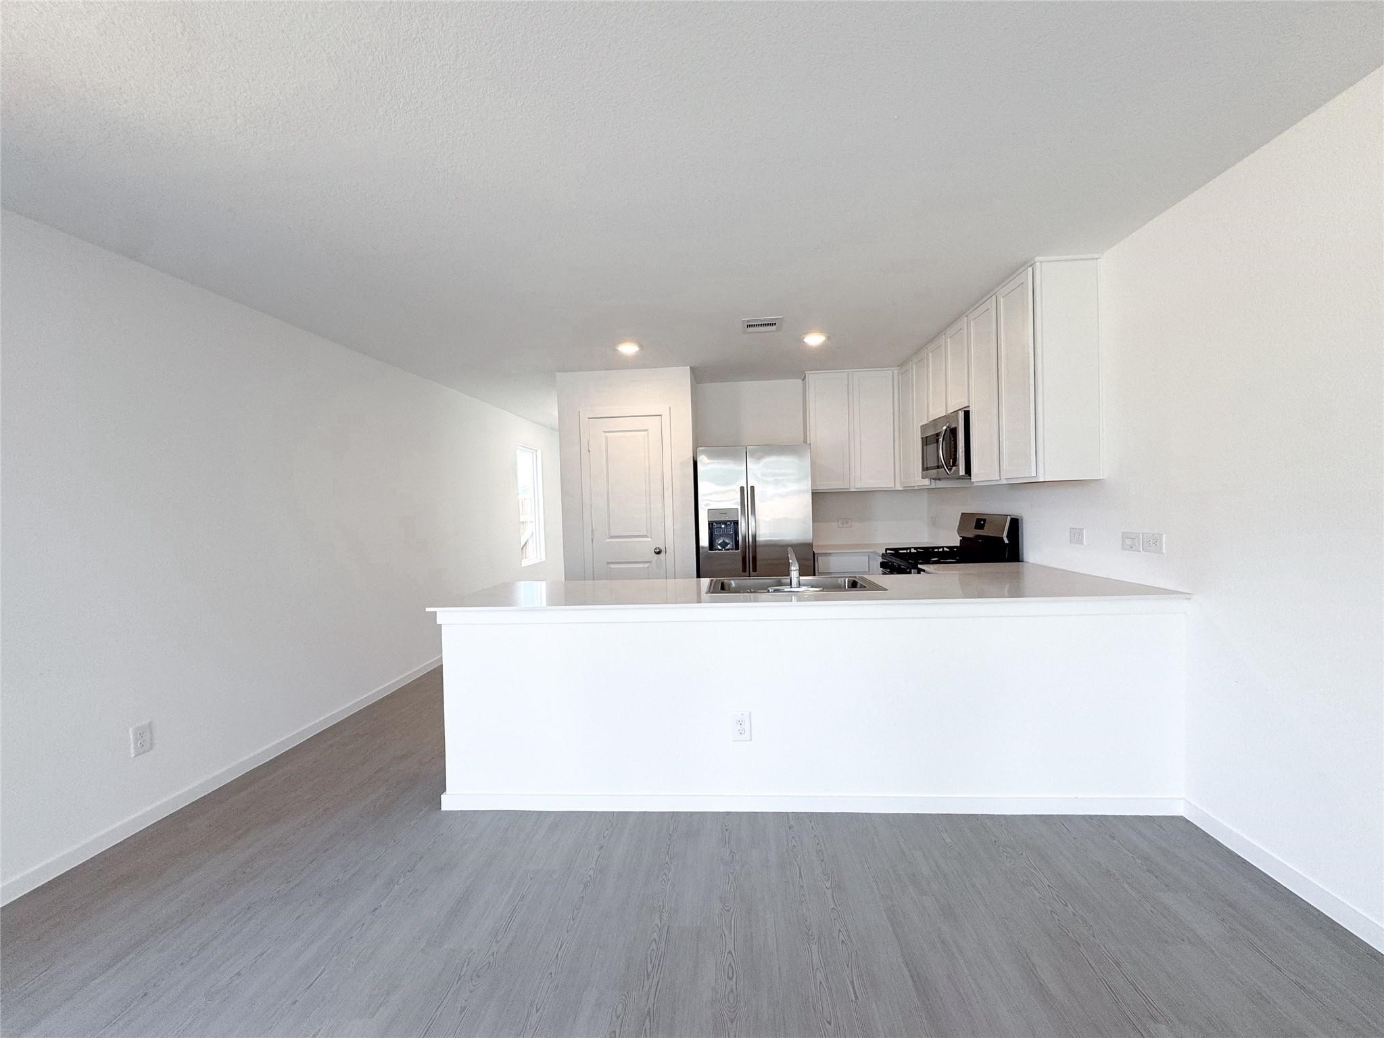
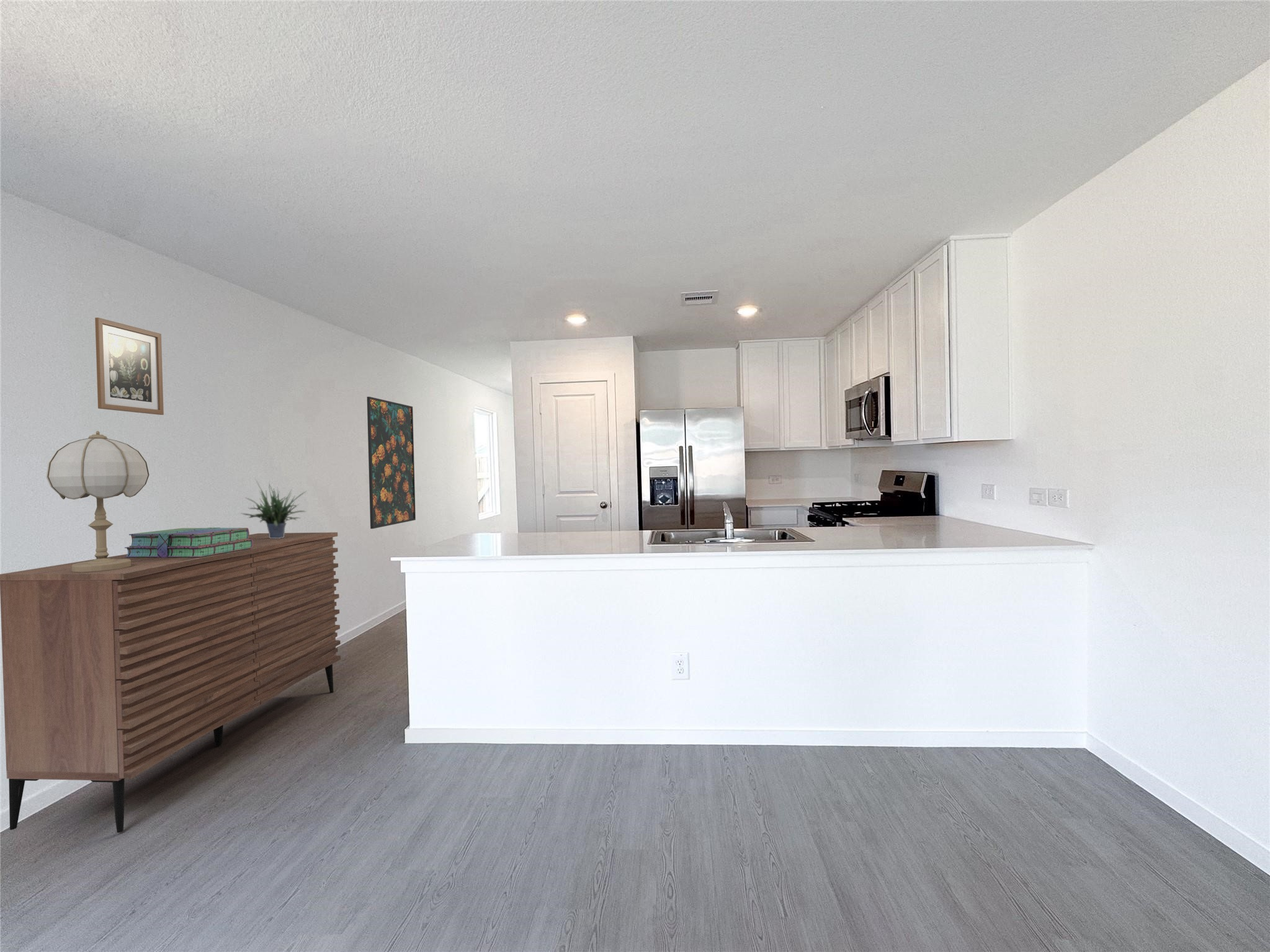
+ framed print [366,396,416,530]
+ sideboard [0,532,341,834]
+ table lamp [45,430,150,572]
+ potted plant [239,478,307,538]
+ stack of books [124,527,253,558]
+ wall art [94,317,164,416]
